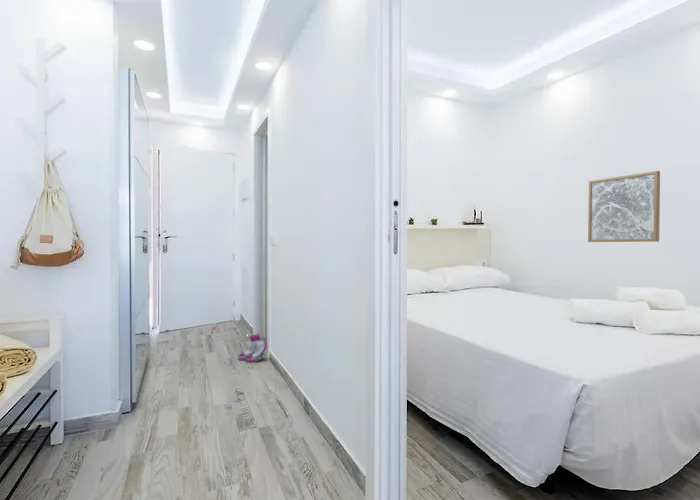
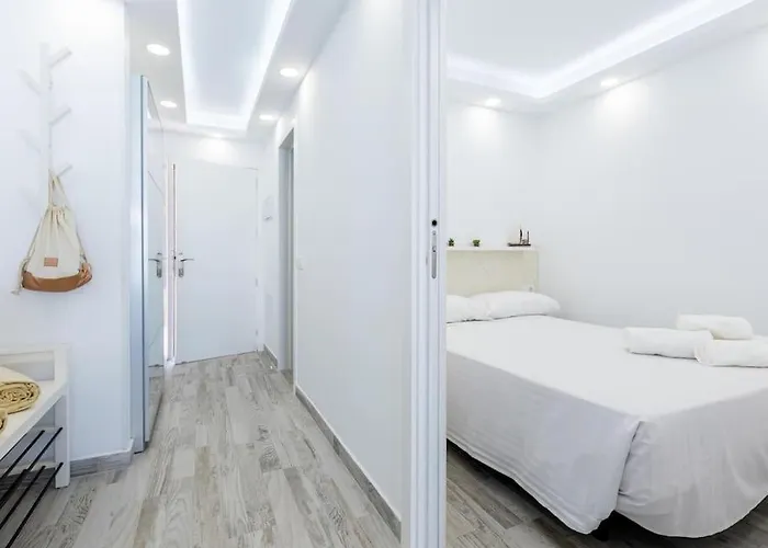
- boots [237,333,269,362]
- wall art [587,170,661,243]
